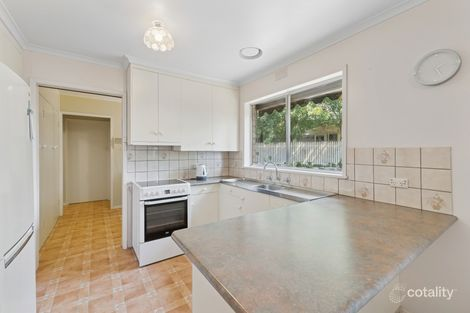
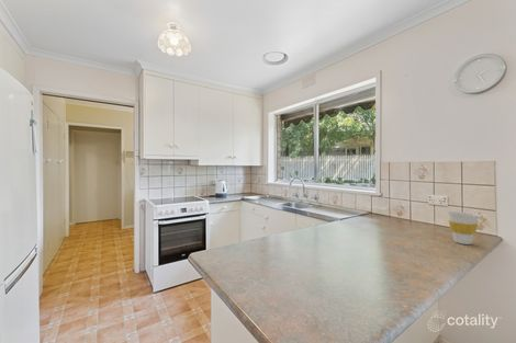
+ cup [447,210,480,245]
